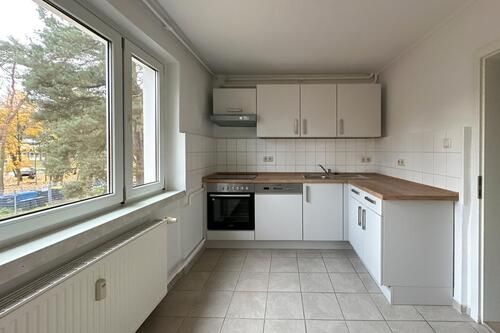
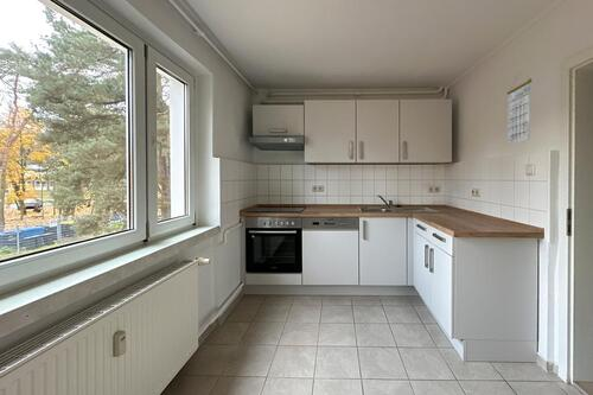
+ calendar [506,71,533,146]
